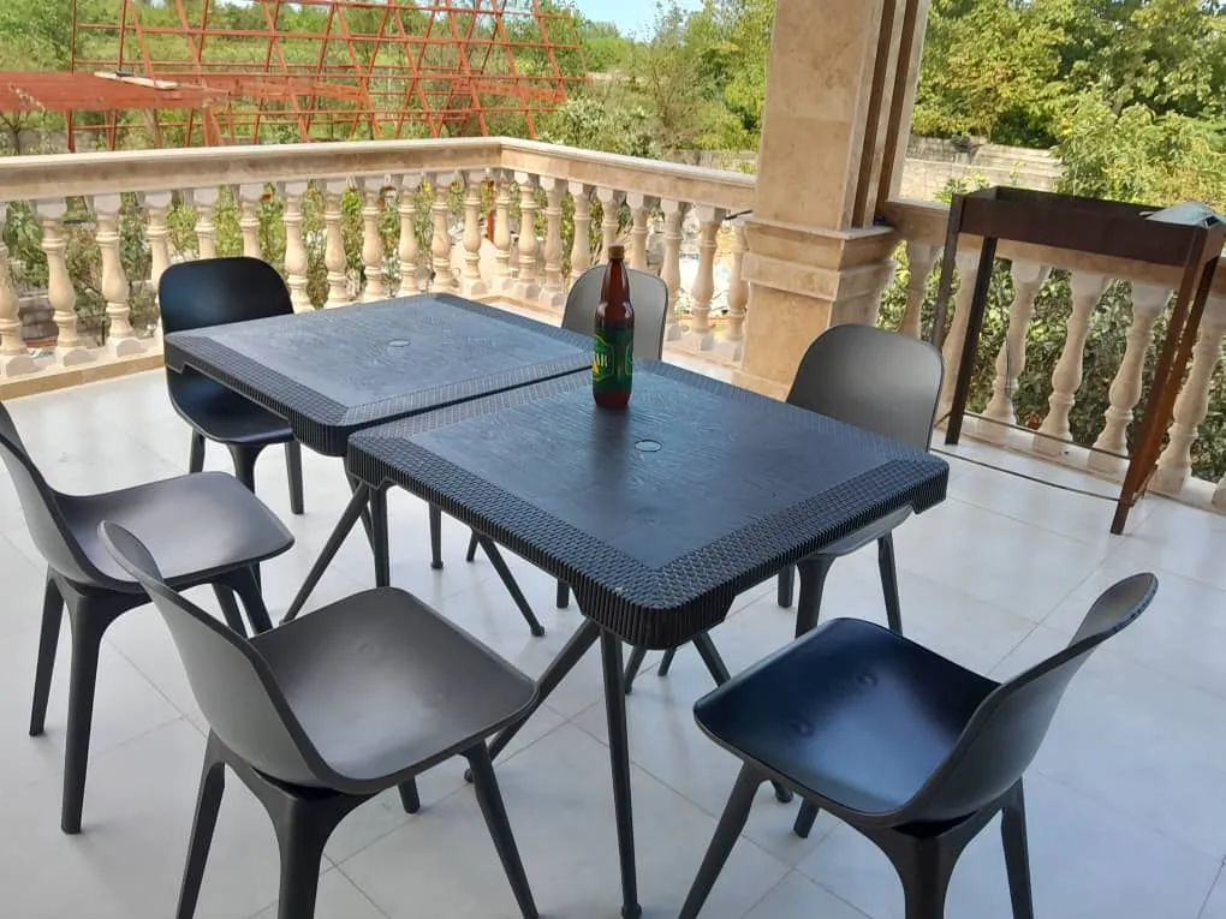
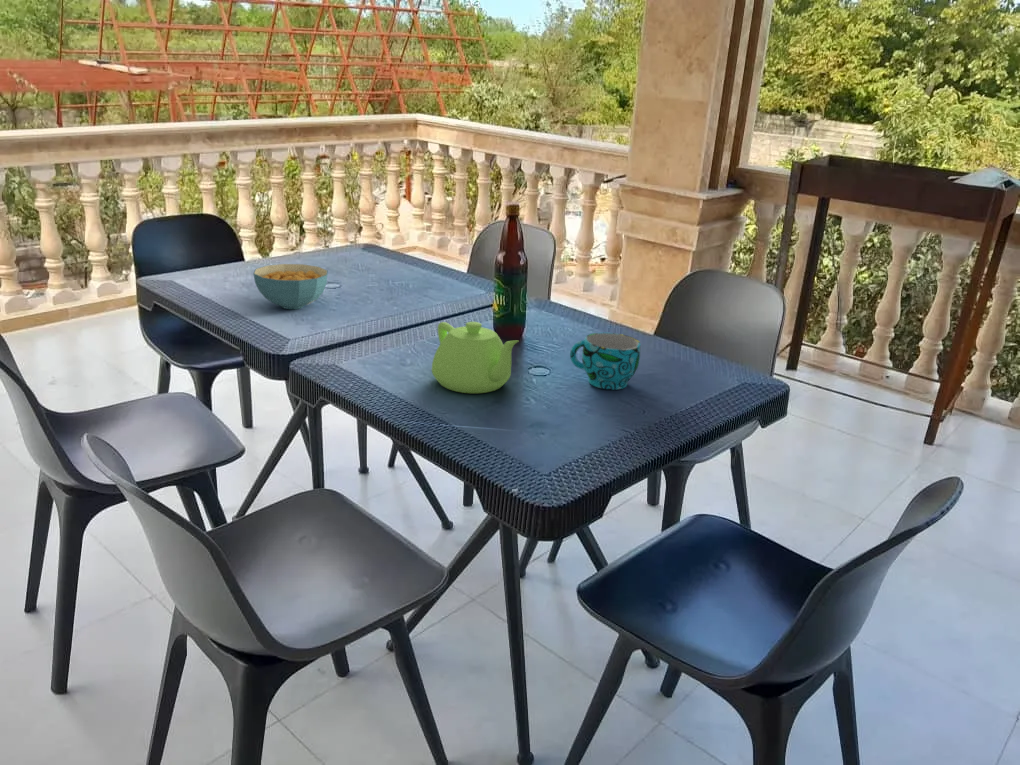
+ cereal bowl [252,263,329,310]
+ teapot [431,321,519,394]
+ cup [569,332,641,391]
